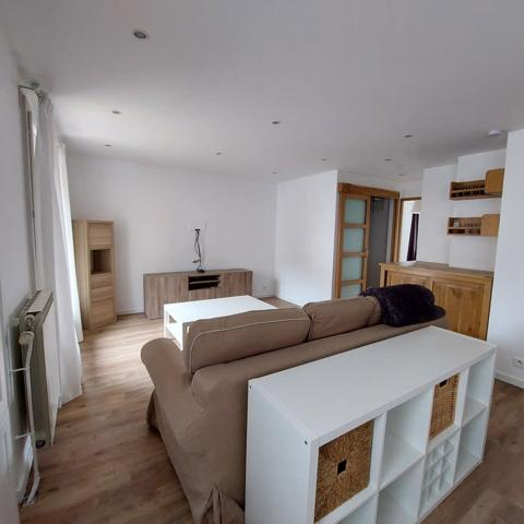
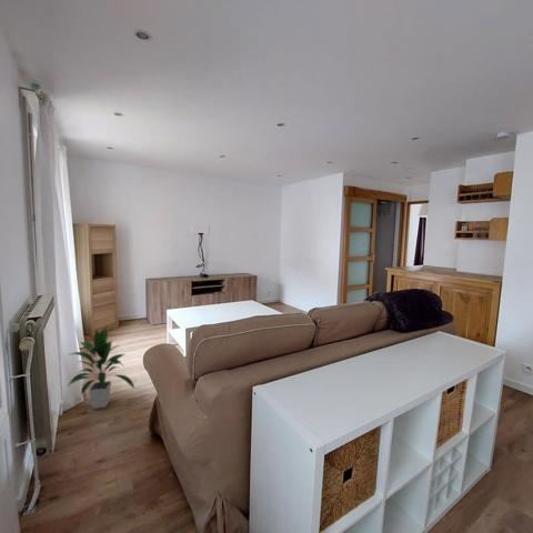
+ indoor plant [64,325,135,410]
